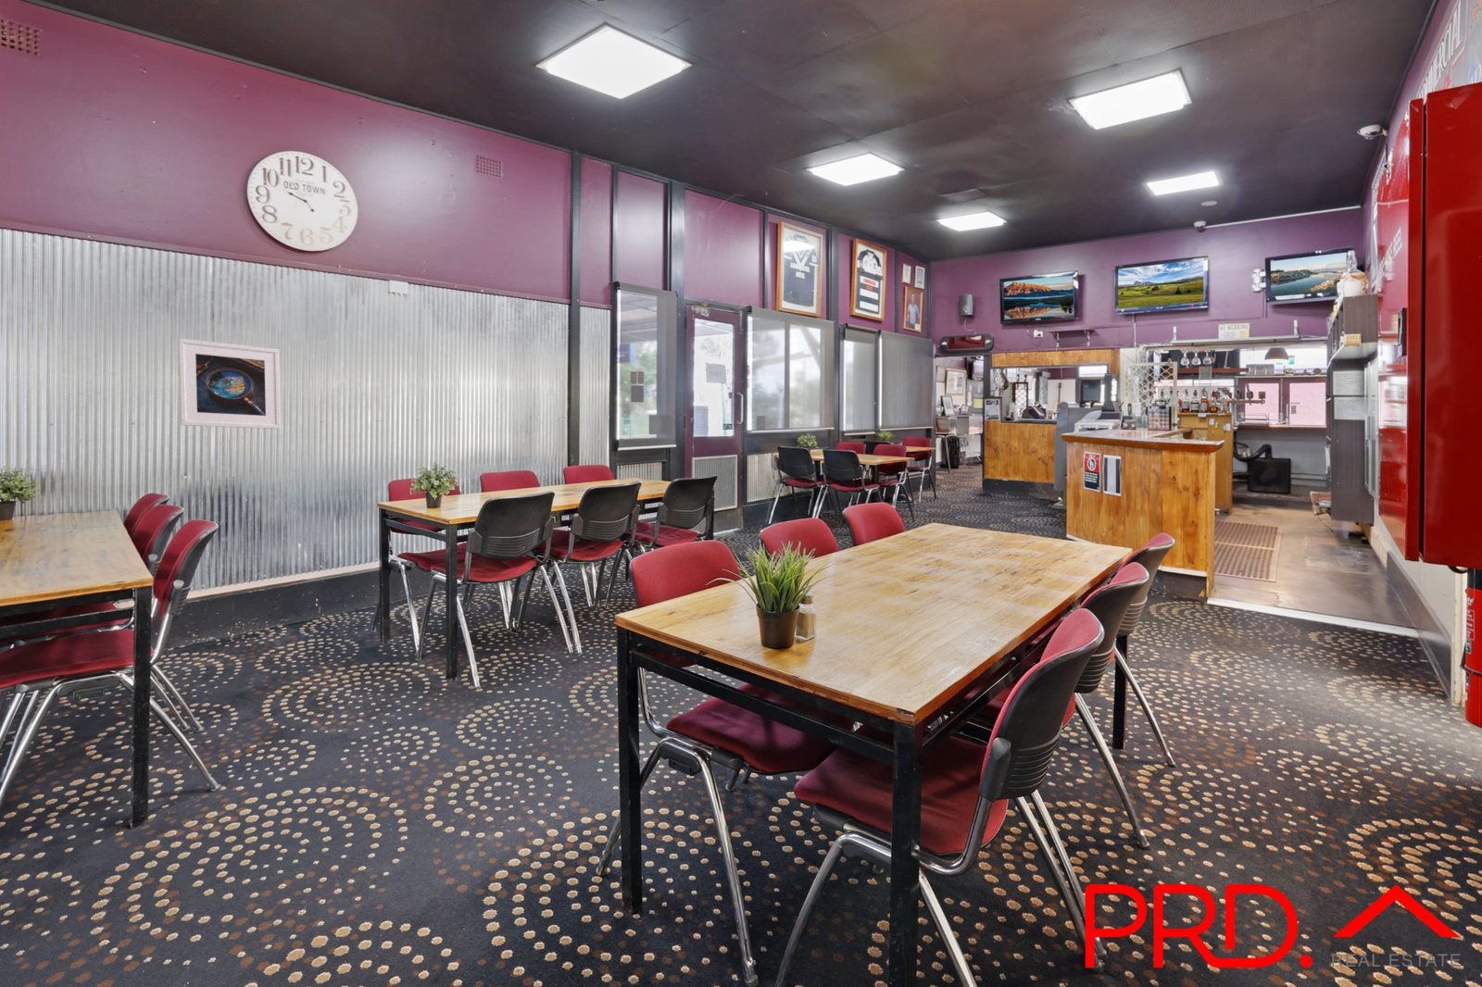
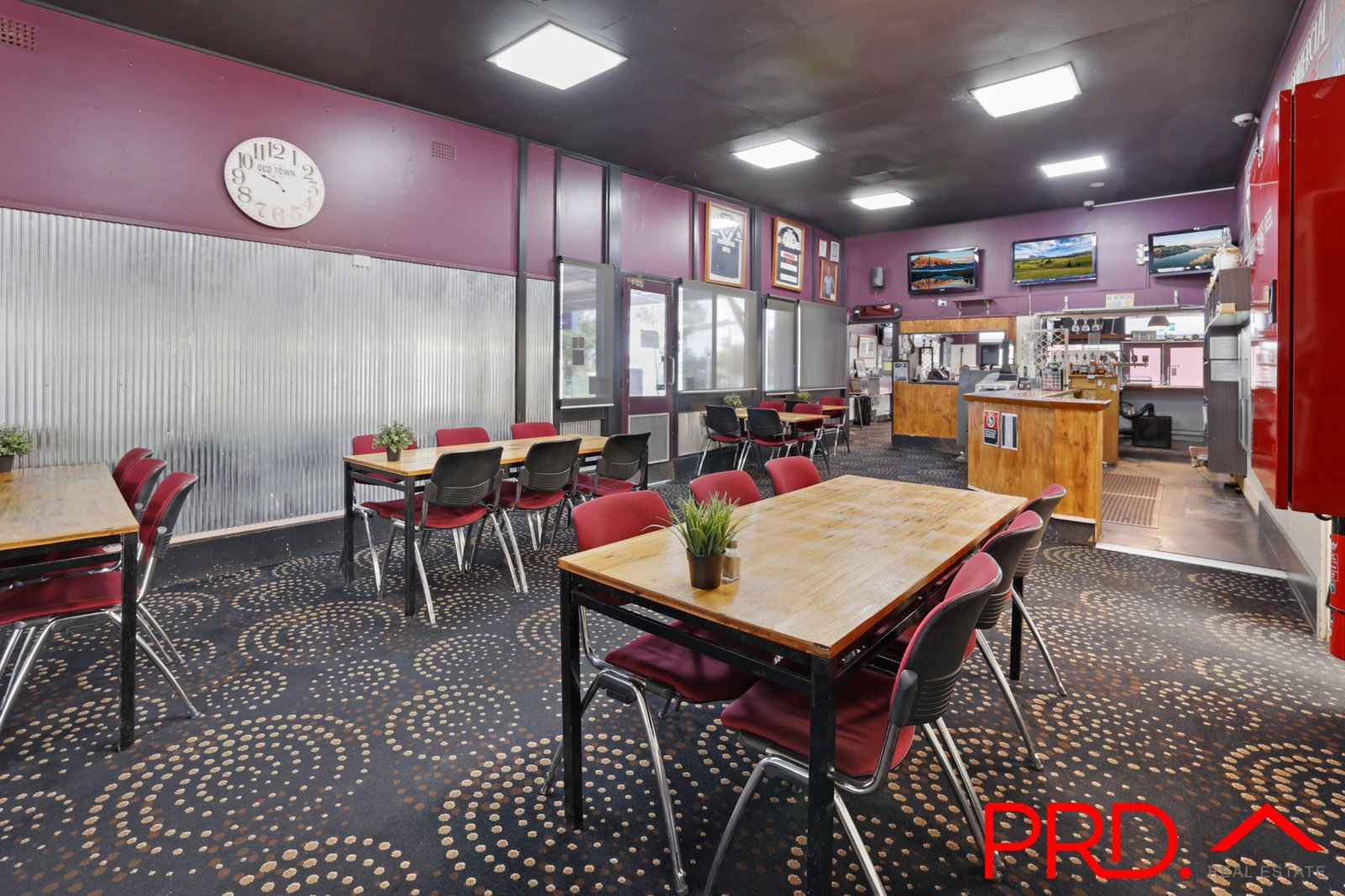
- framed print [177,338,282,430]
